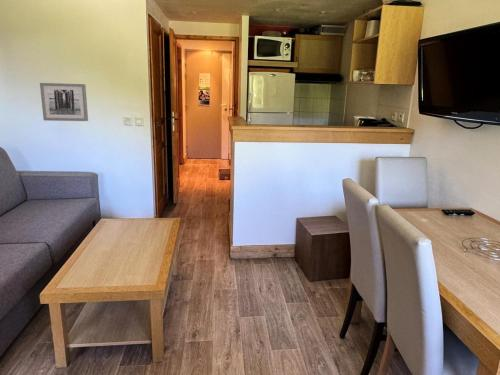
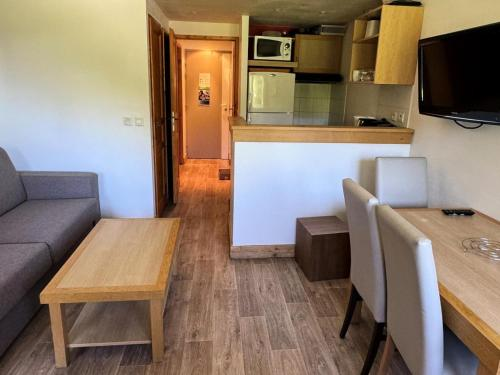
- wall art [39,82,89,122]
